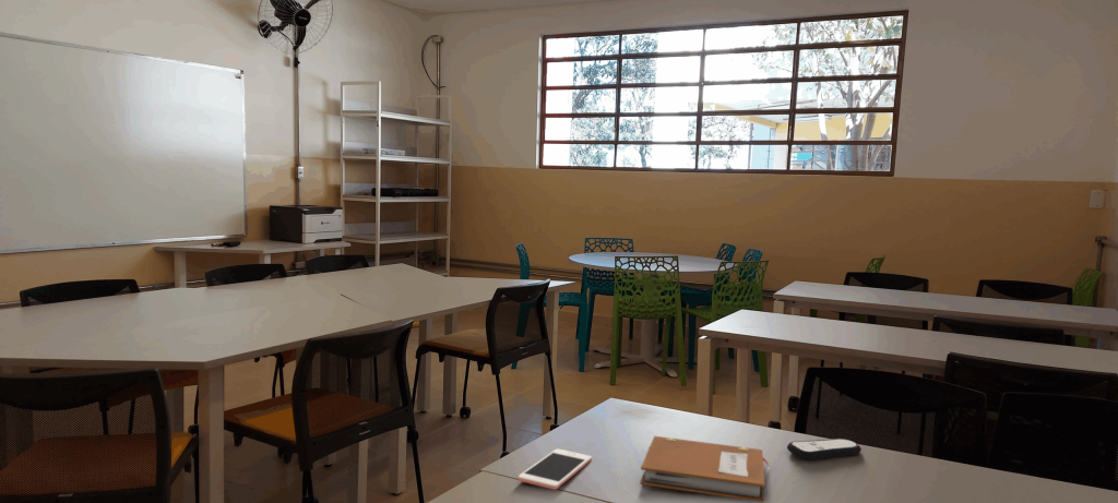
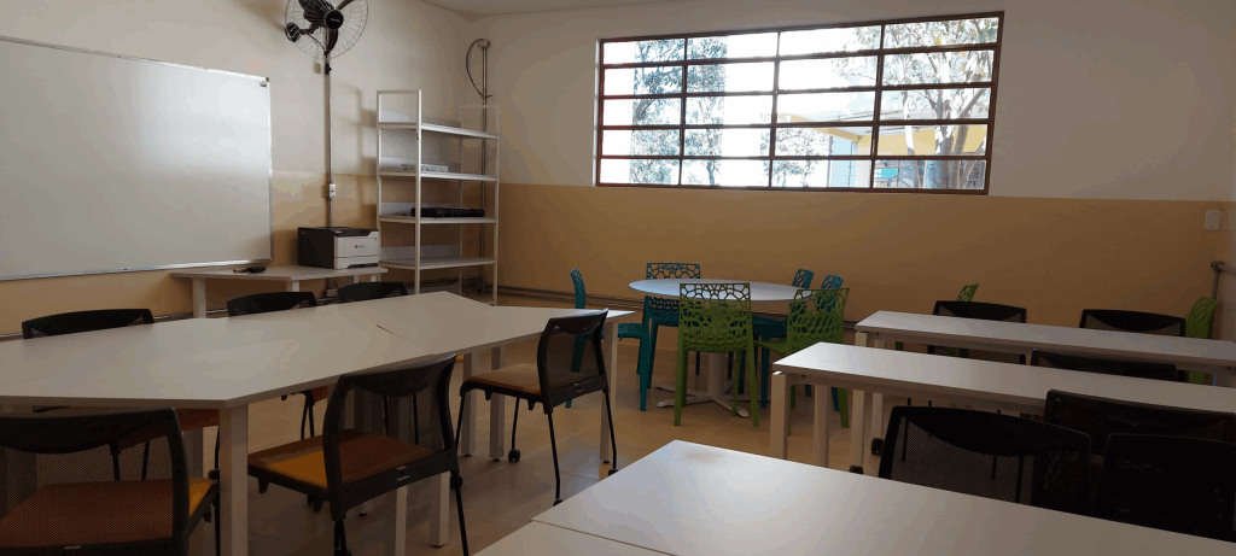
- notebook [639,435,770,503]
- remote control [786,438,863,462]
- cell phone [518,447,593,490]
